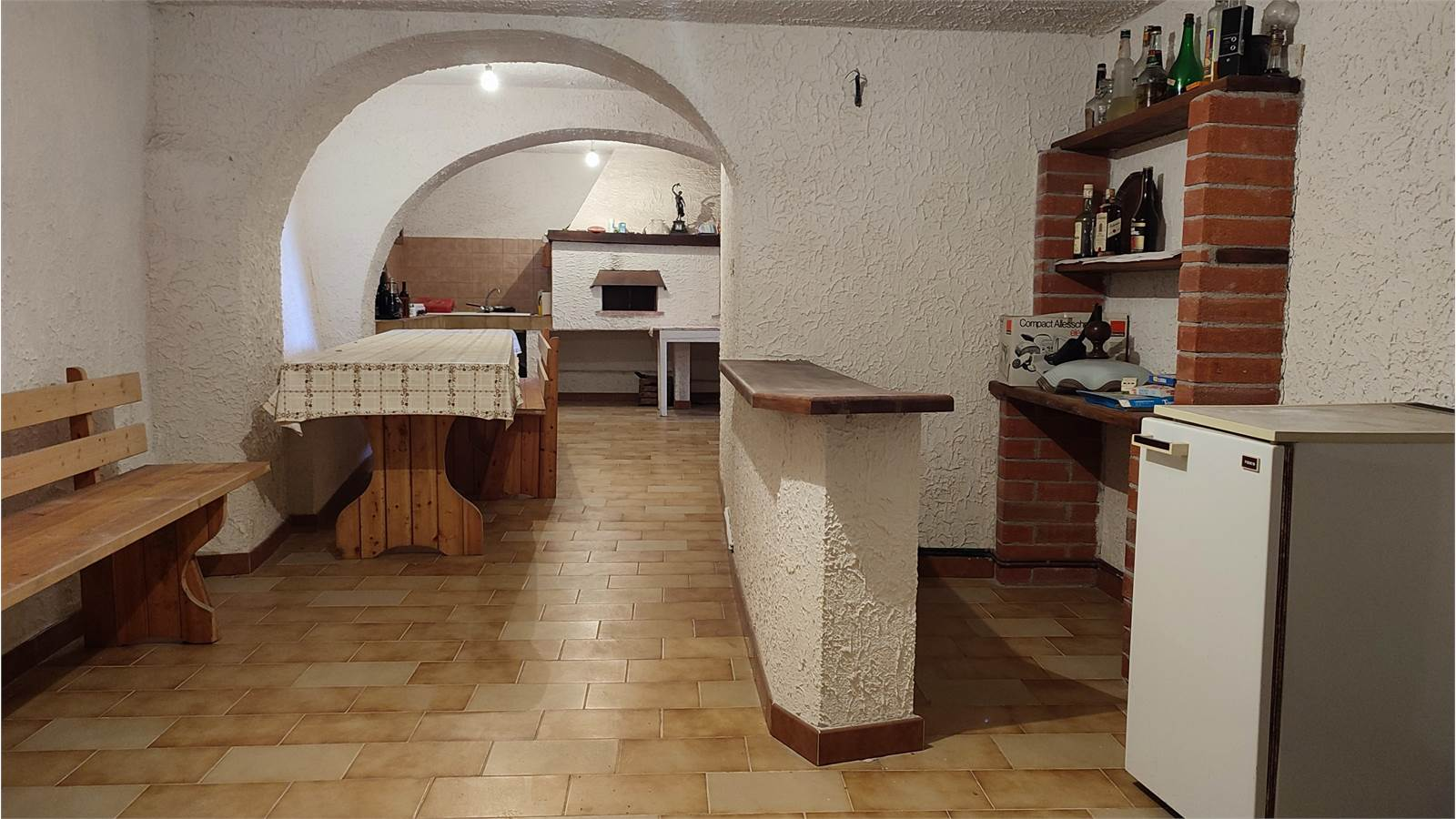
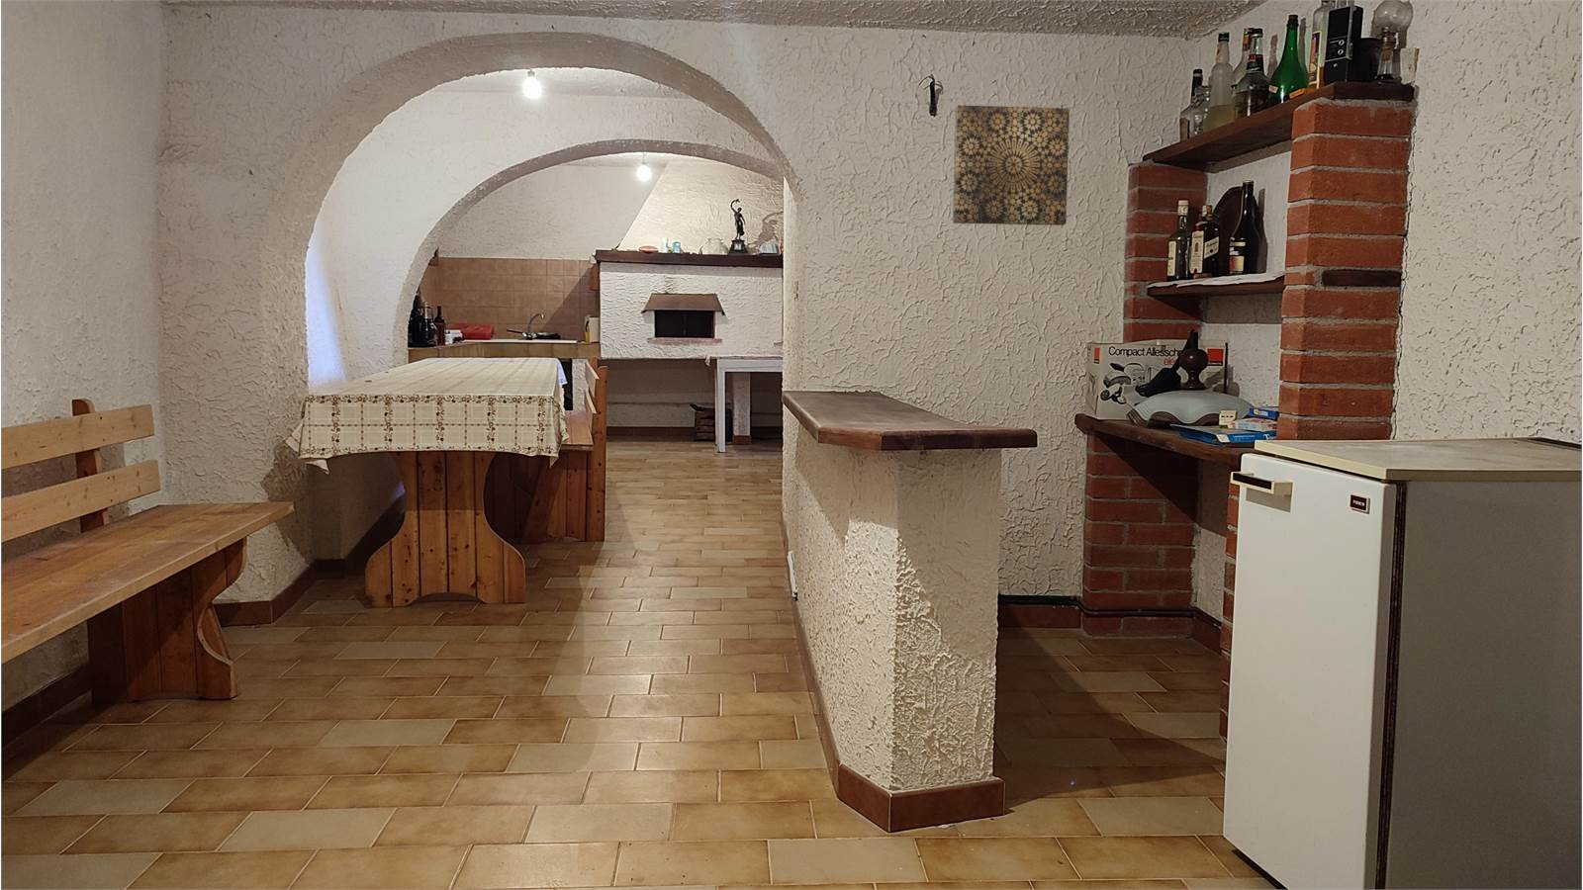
+ wall art [951,104,1071,226]
